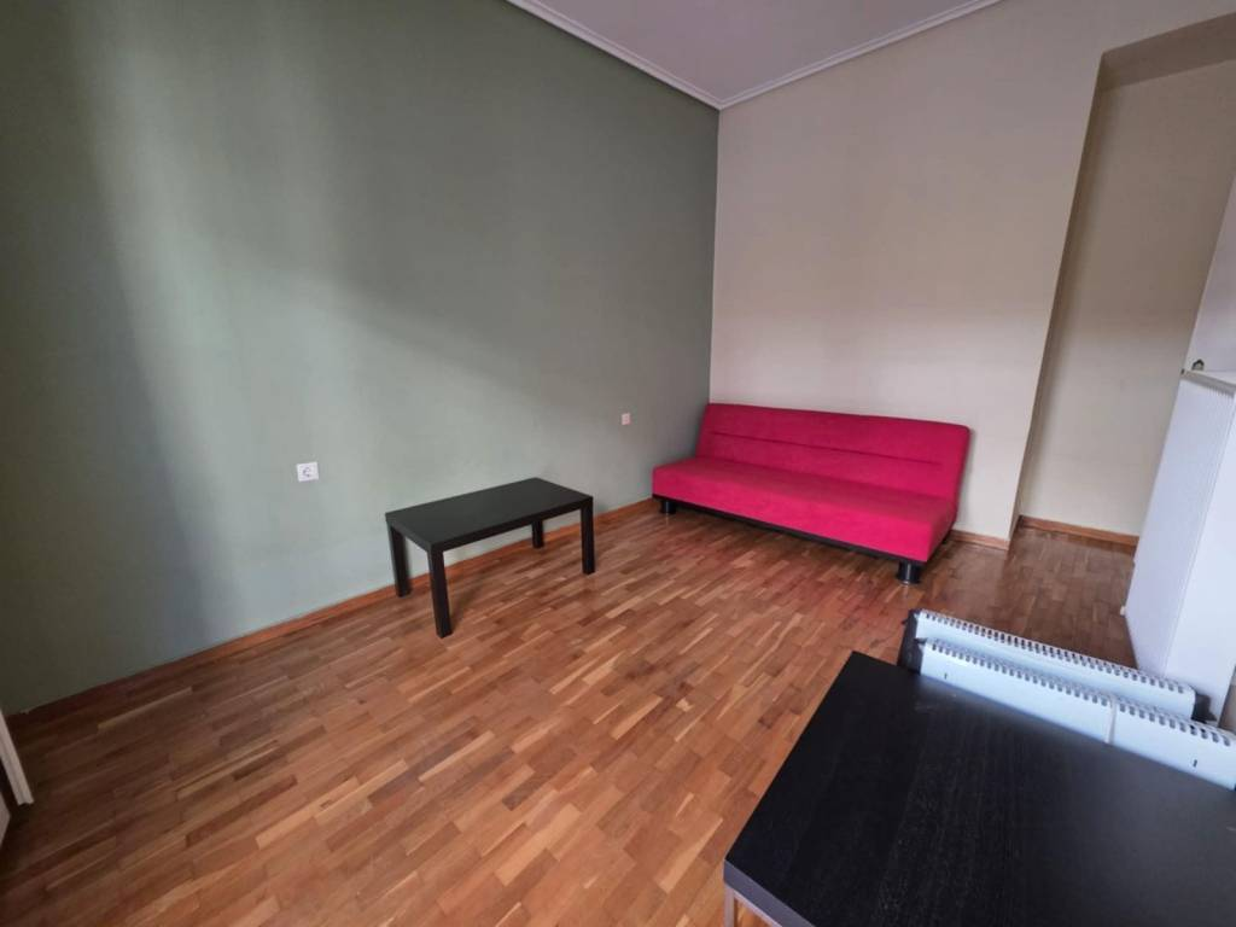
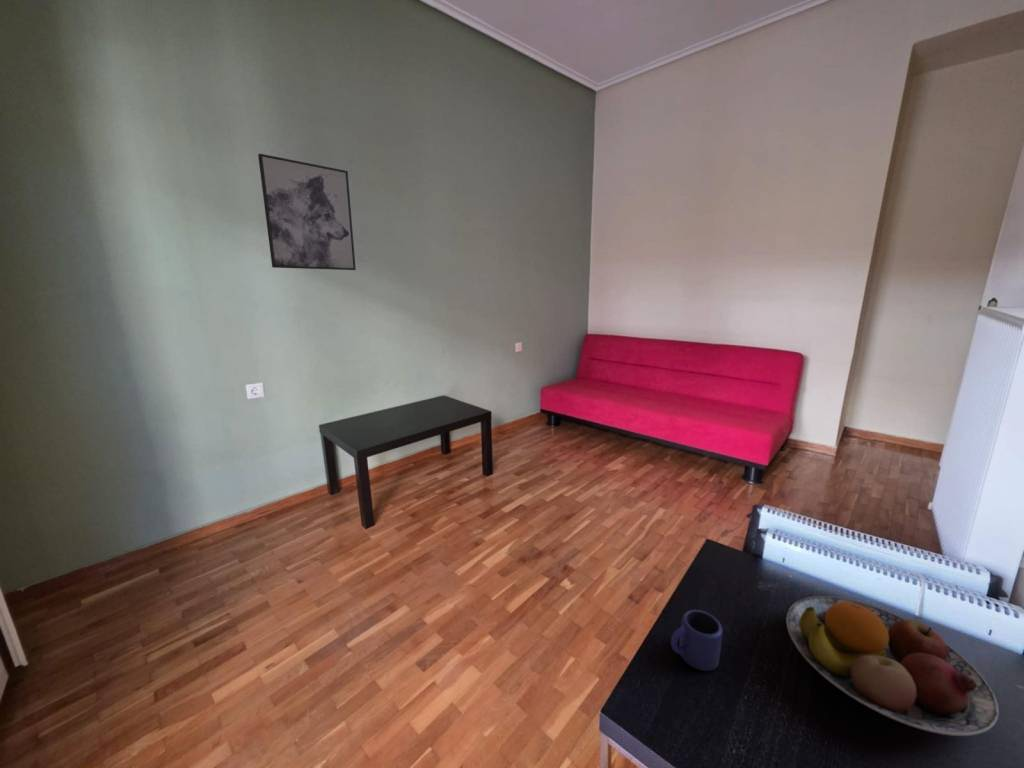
+ wall art [257,153,357,271]
+ fruit bowl [785,595,1000,737]
+ mug [670,609,724,672]
